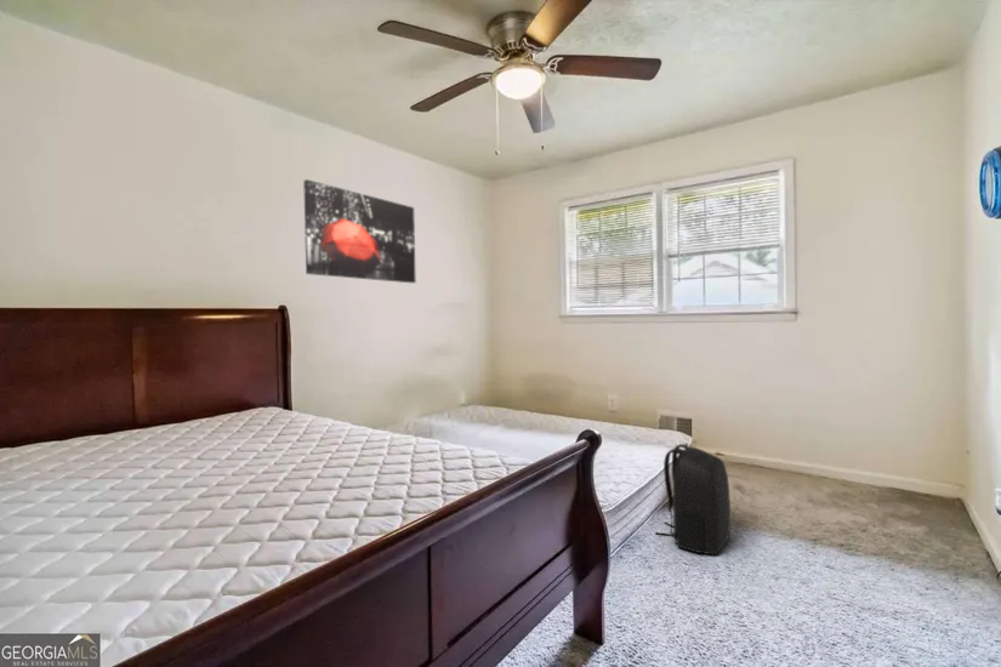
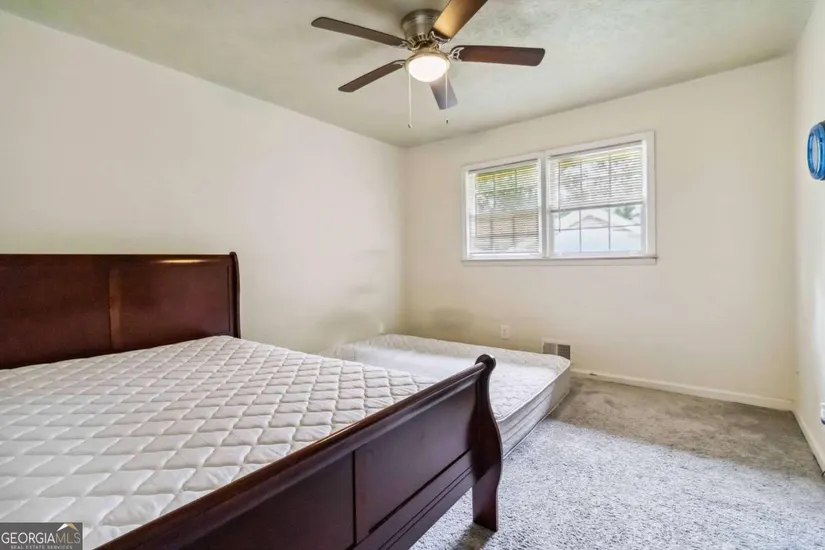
- backpack [654,443,732,555]
- wall art [302,178,417,284]
